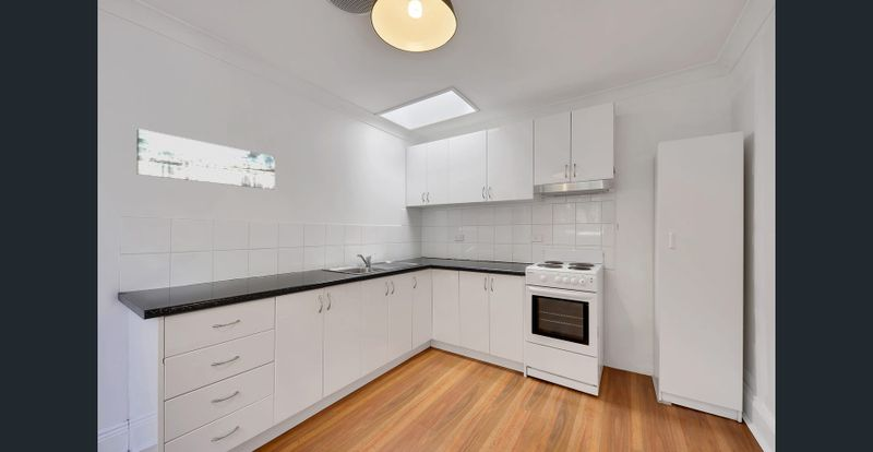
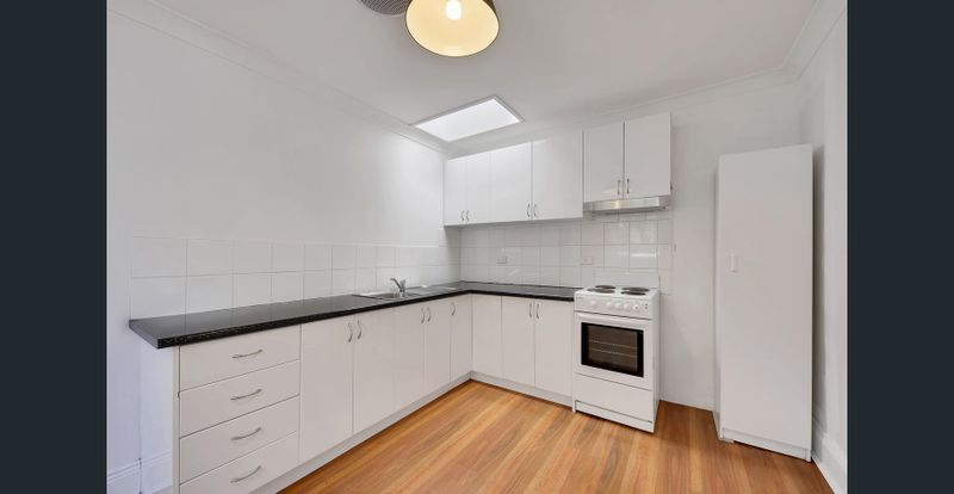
- wall art [135,128,276,190]
